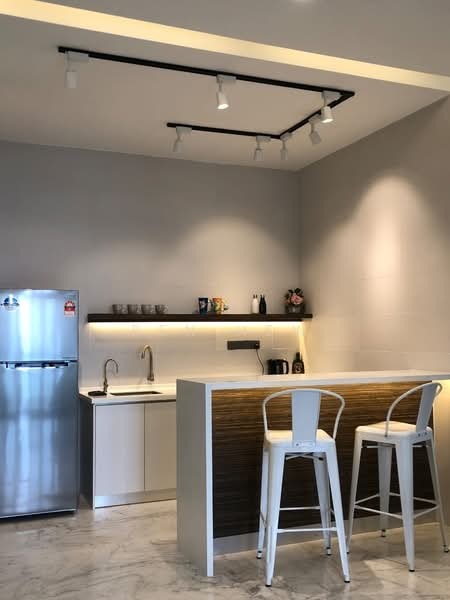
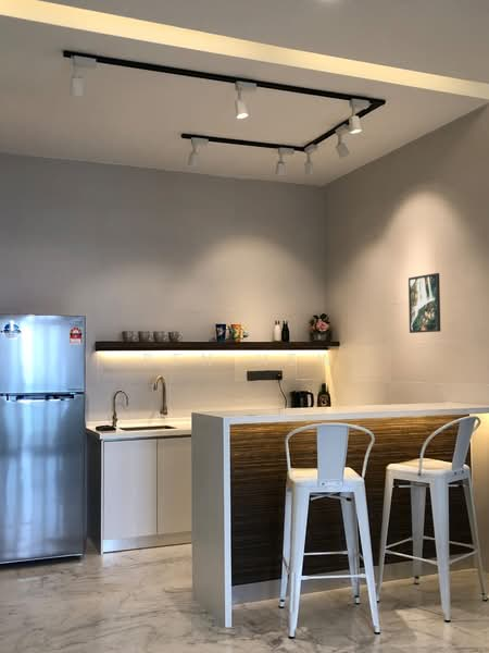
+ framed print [408,272,441,334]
